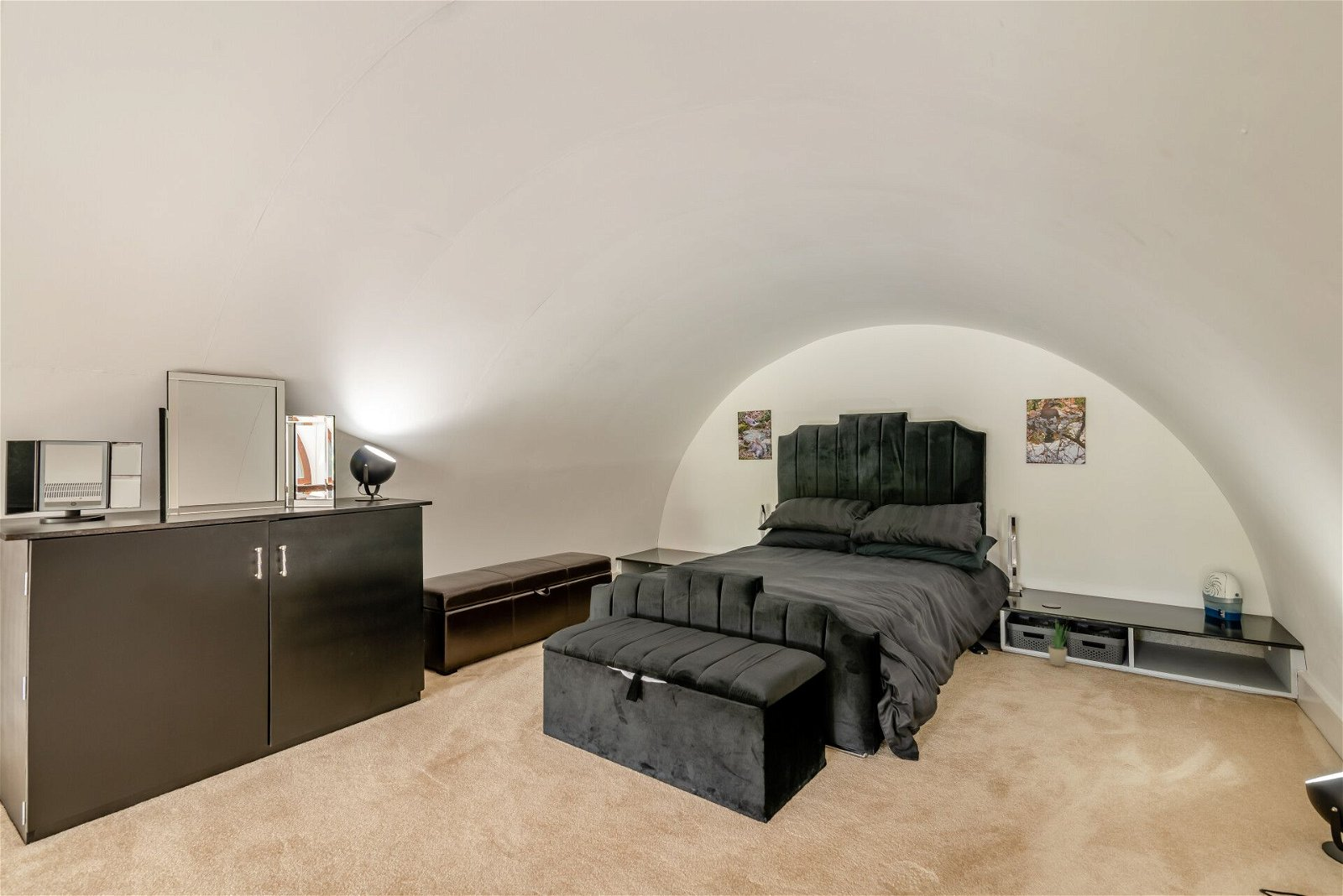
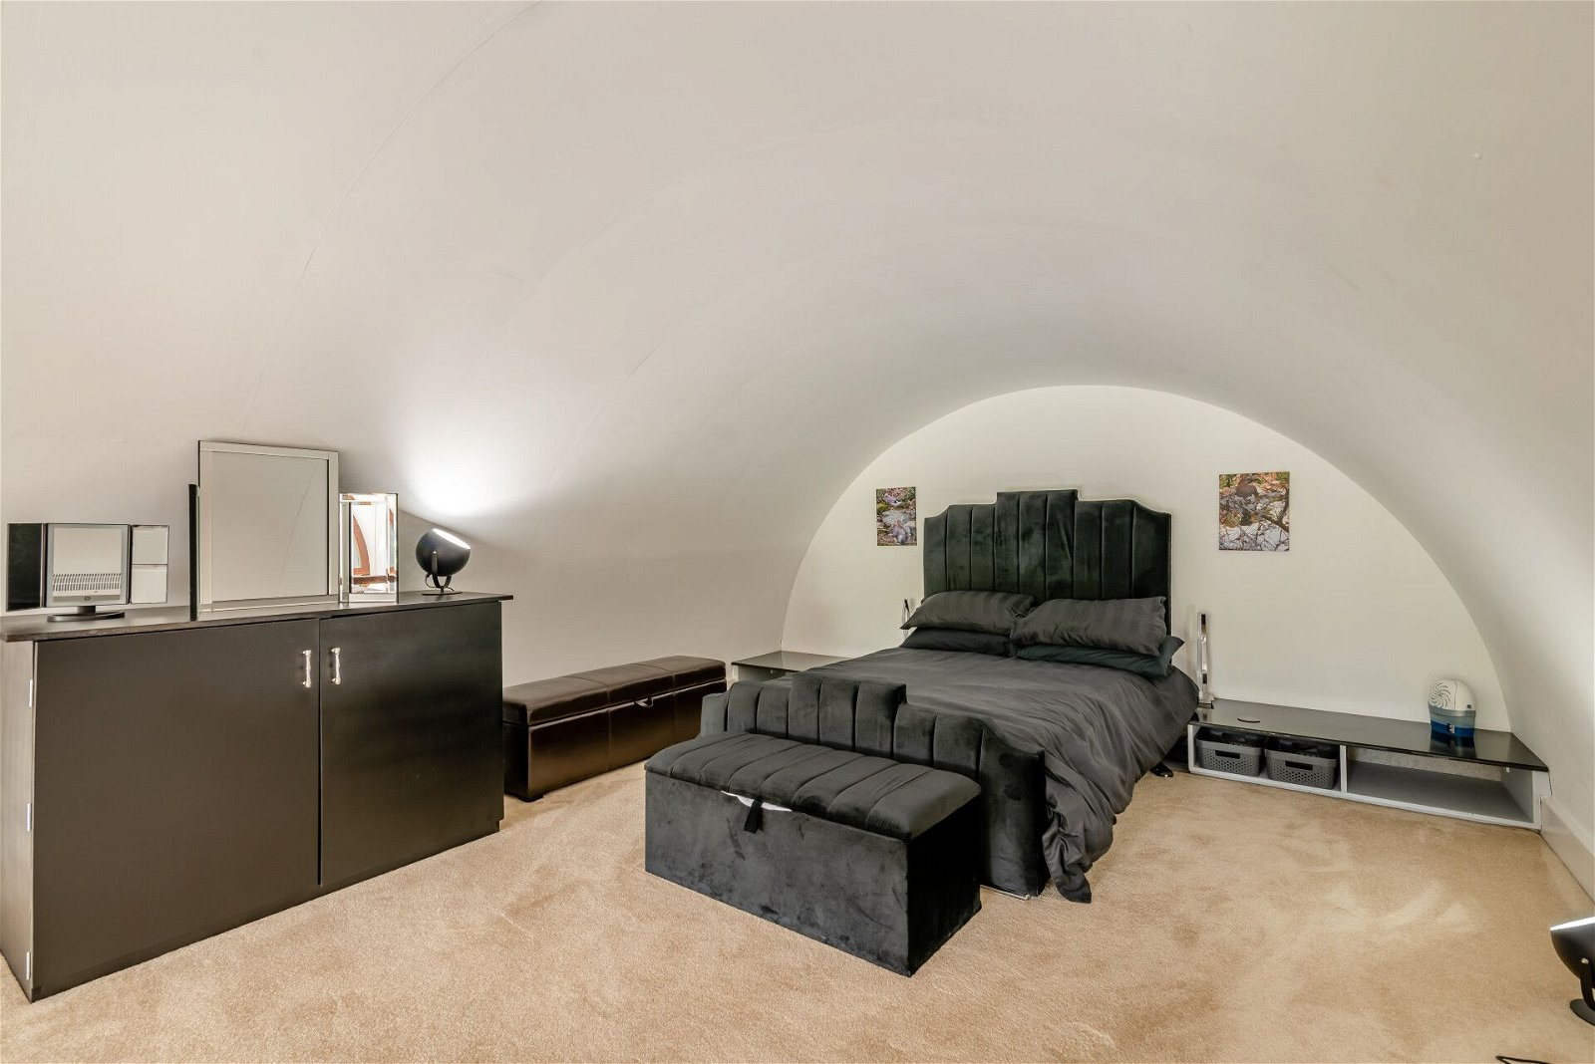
- potted plant [1048,619,1071,667]
